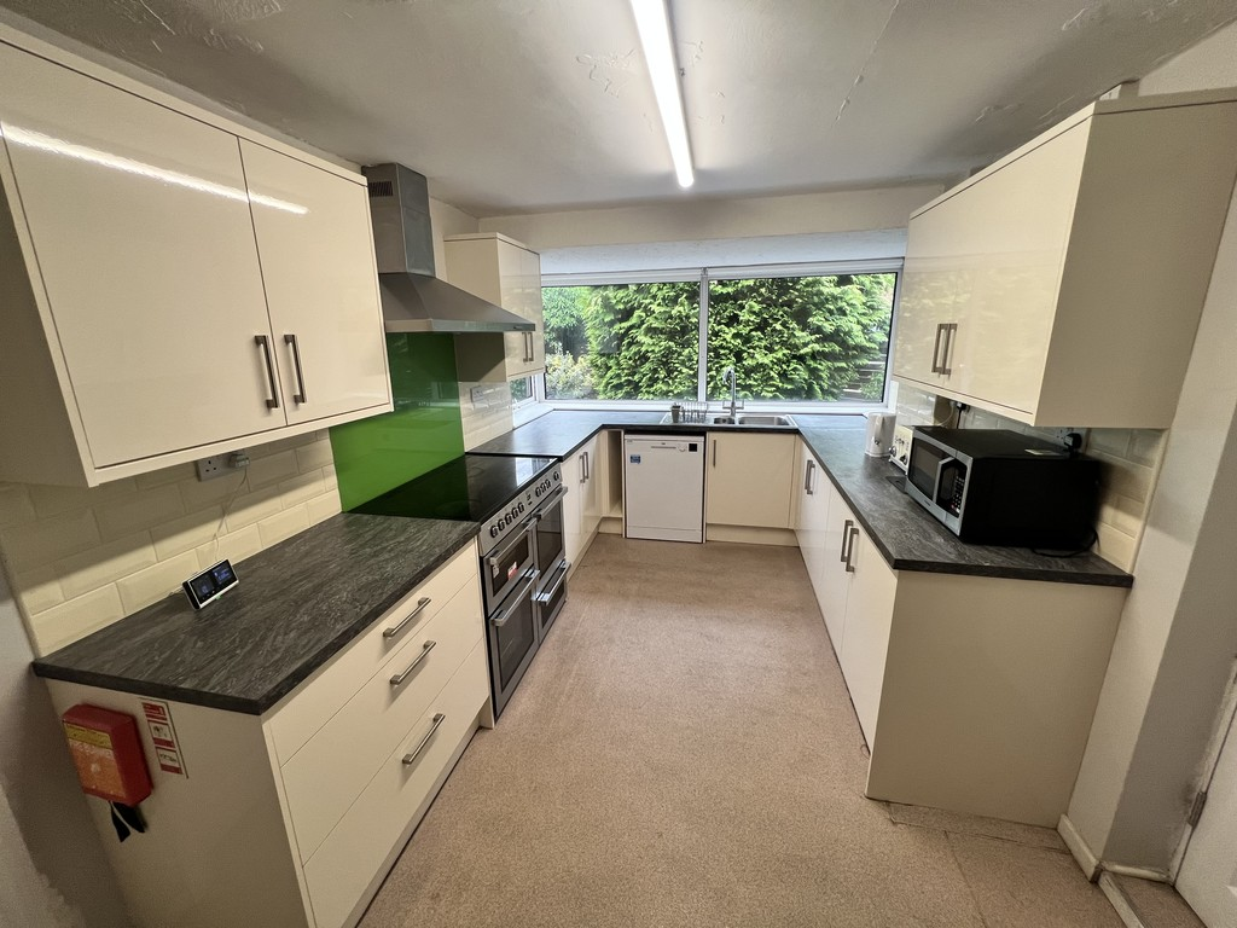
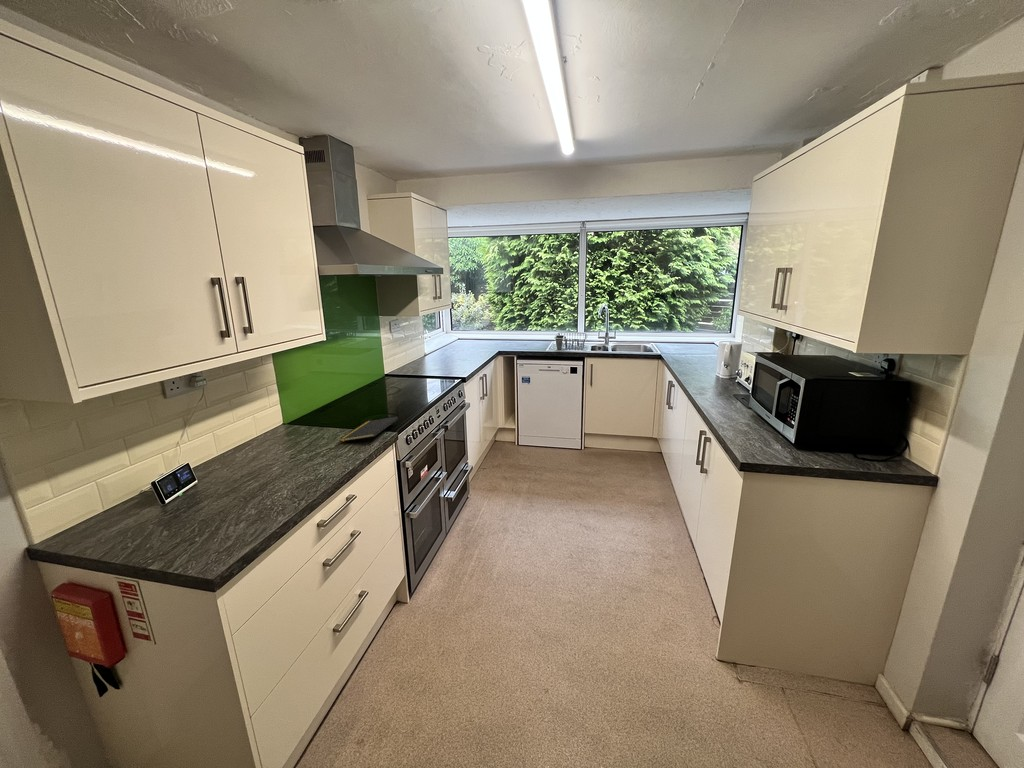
+ notepad [339,416,399,443]
